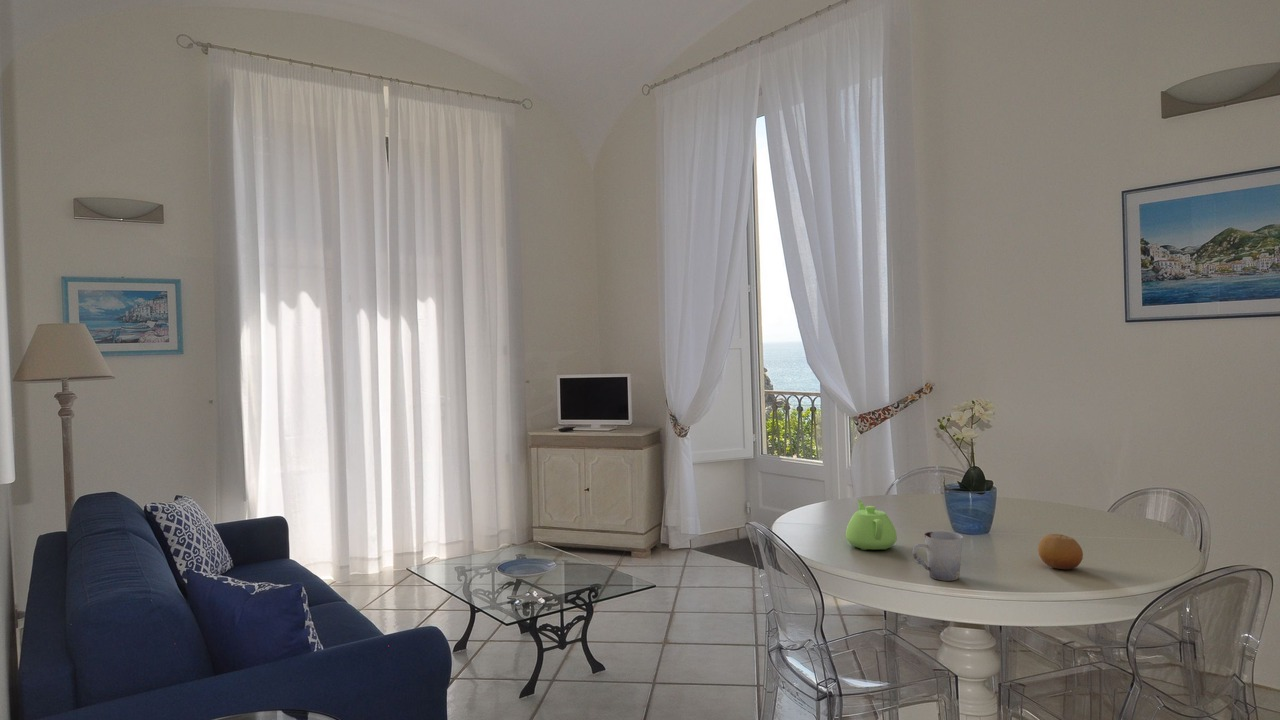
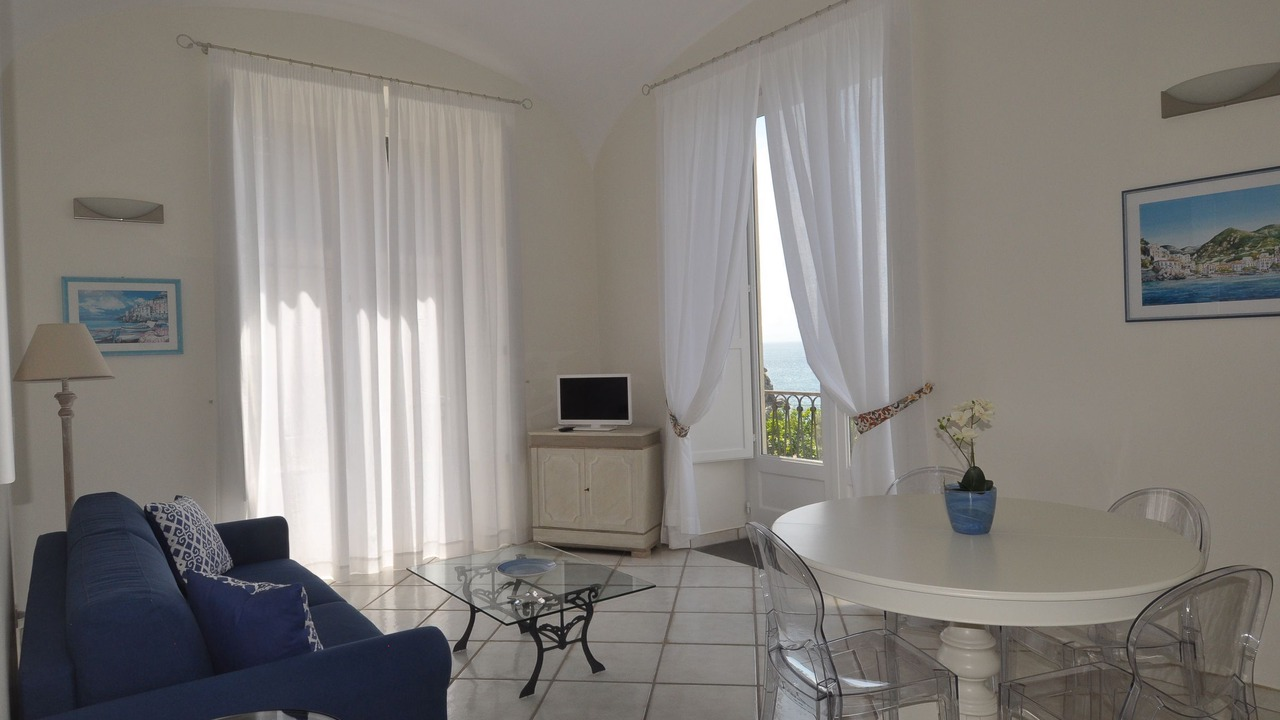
- cup [912,530,964,582]
- fruit [1037,533,1084,570]
- teapot [845,499,898,551]
